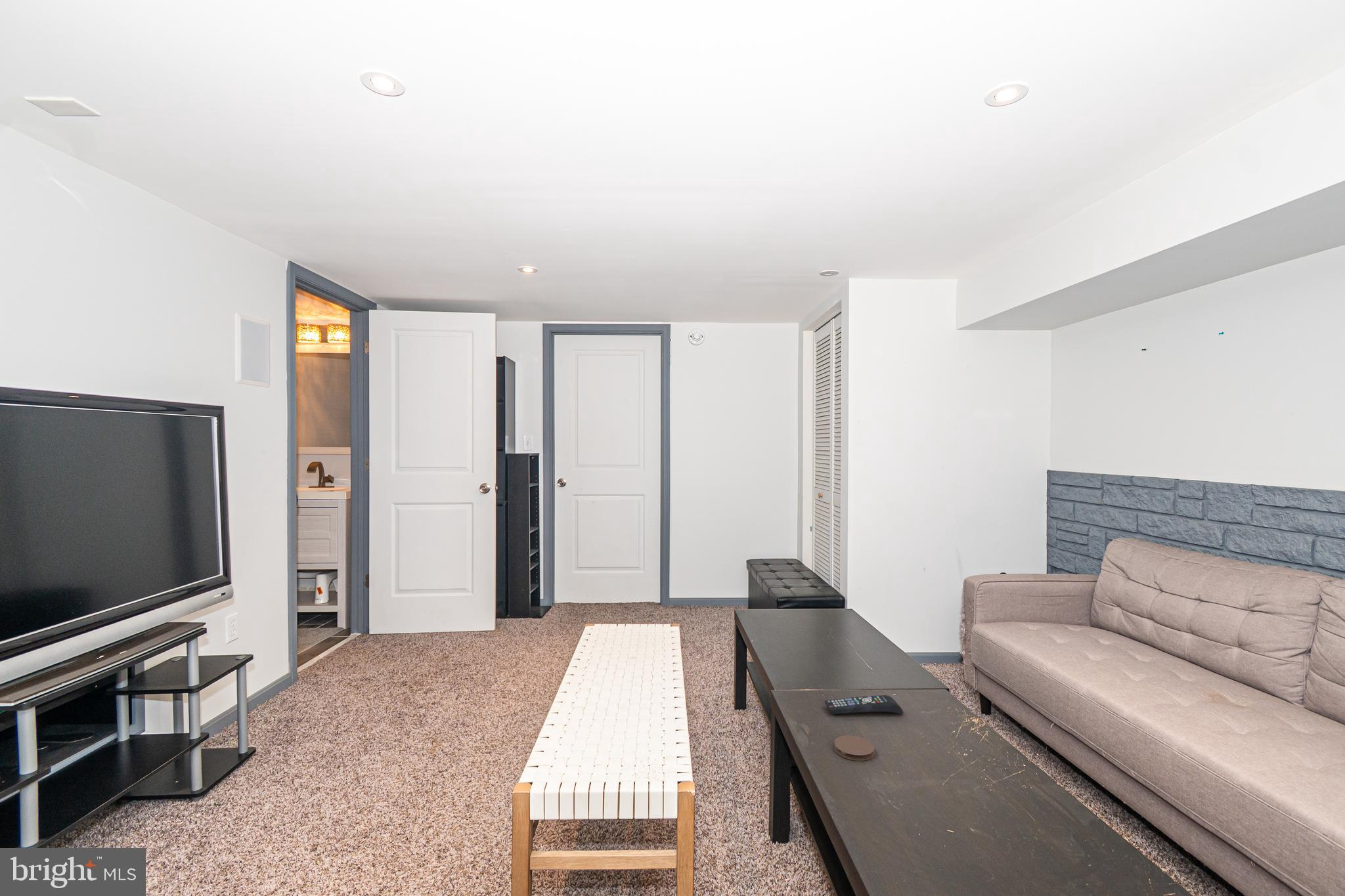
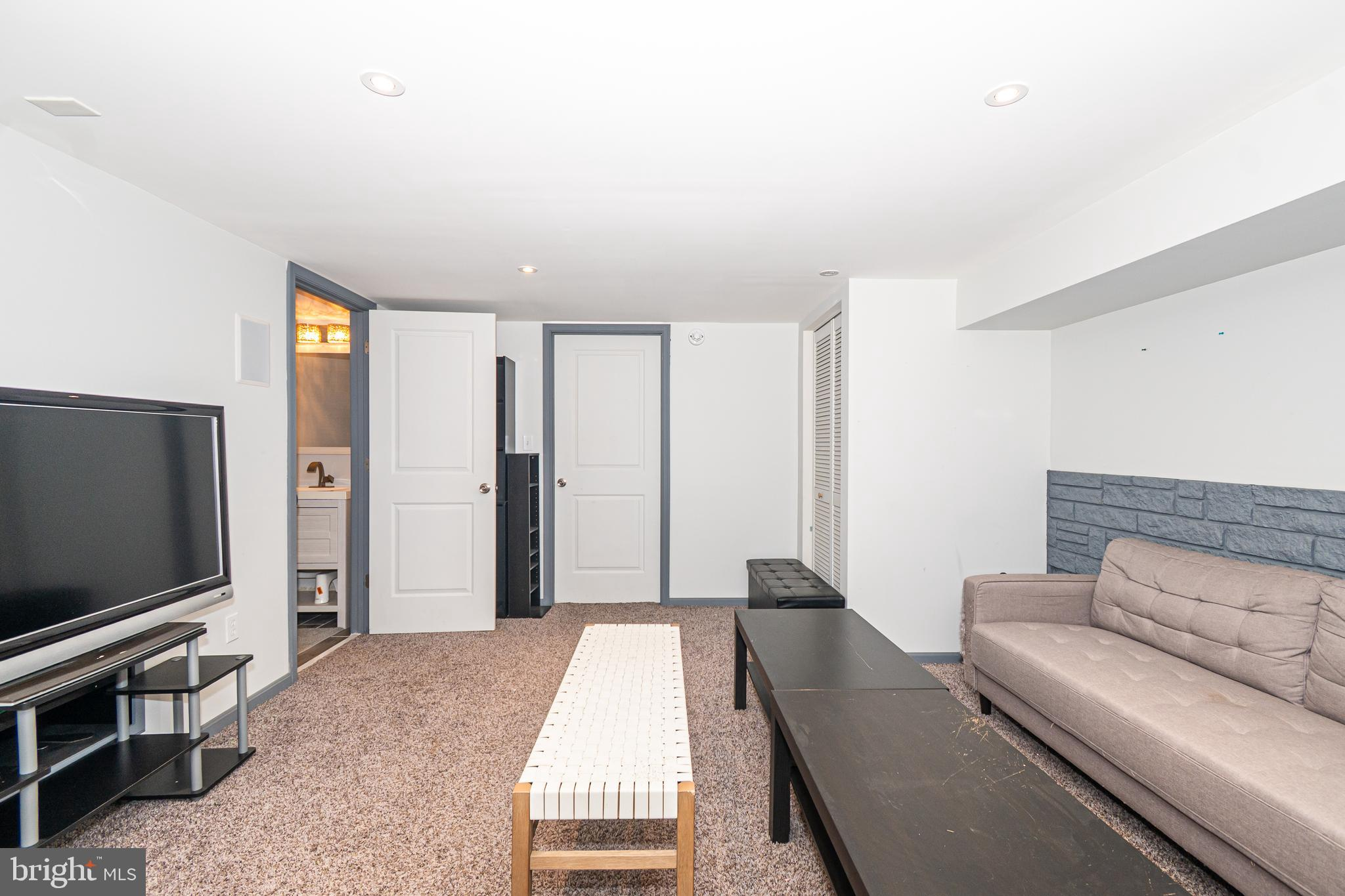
- coaster [833,735,875,761]
- remote control [824,694,904,715]
